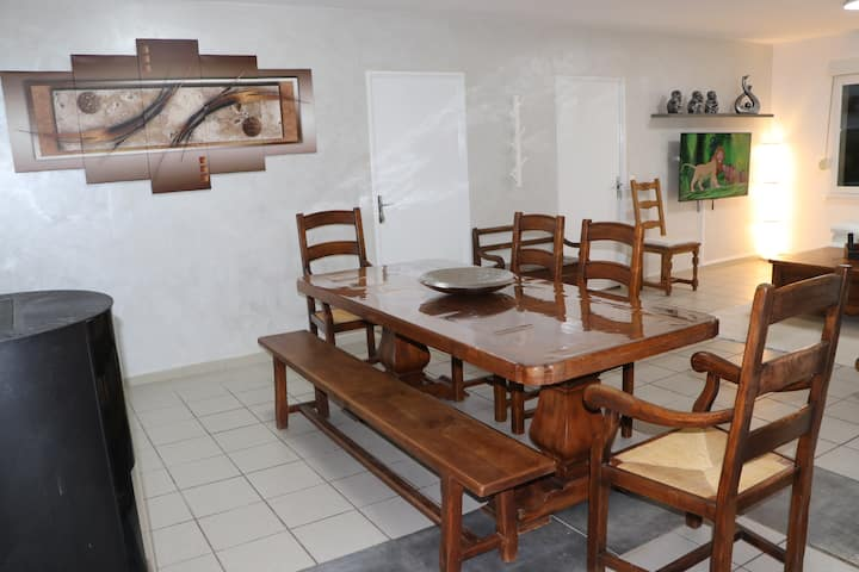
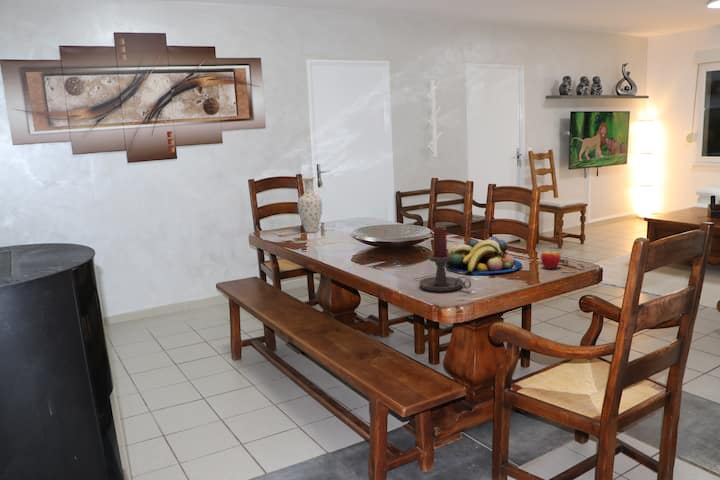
+ apple [540,244,561,270]
+ vase [297,177,323,234]
+ candle holder [418,226,472,292]
+ fruit bowl [445,236,523,276]
